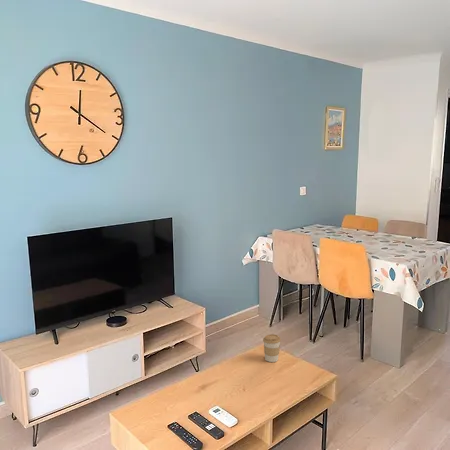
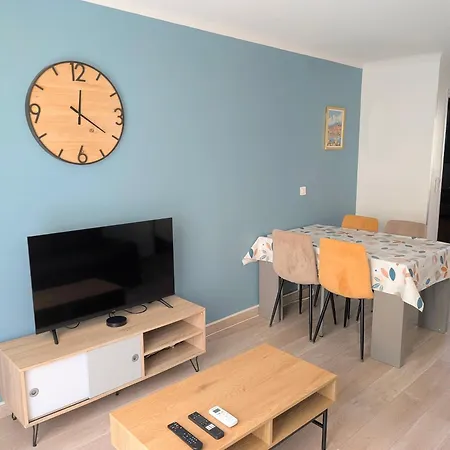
- coffee cup [262,333,282,363]
